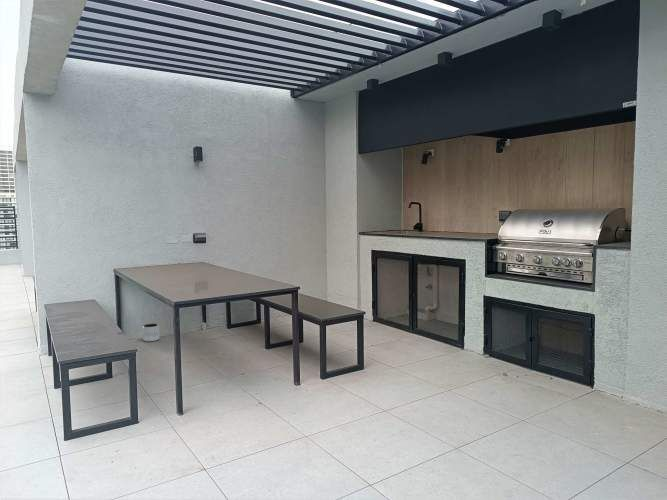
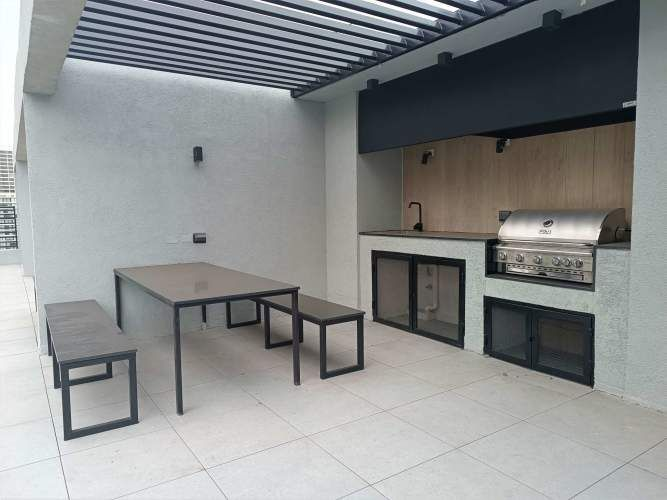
- planter [142,323,161,343]
